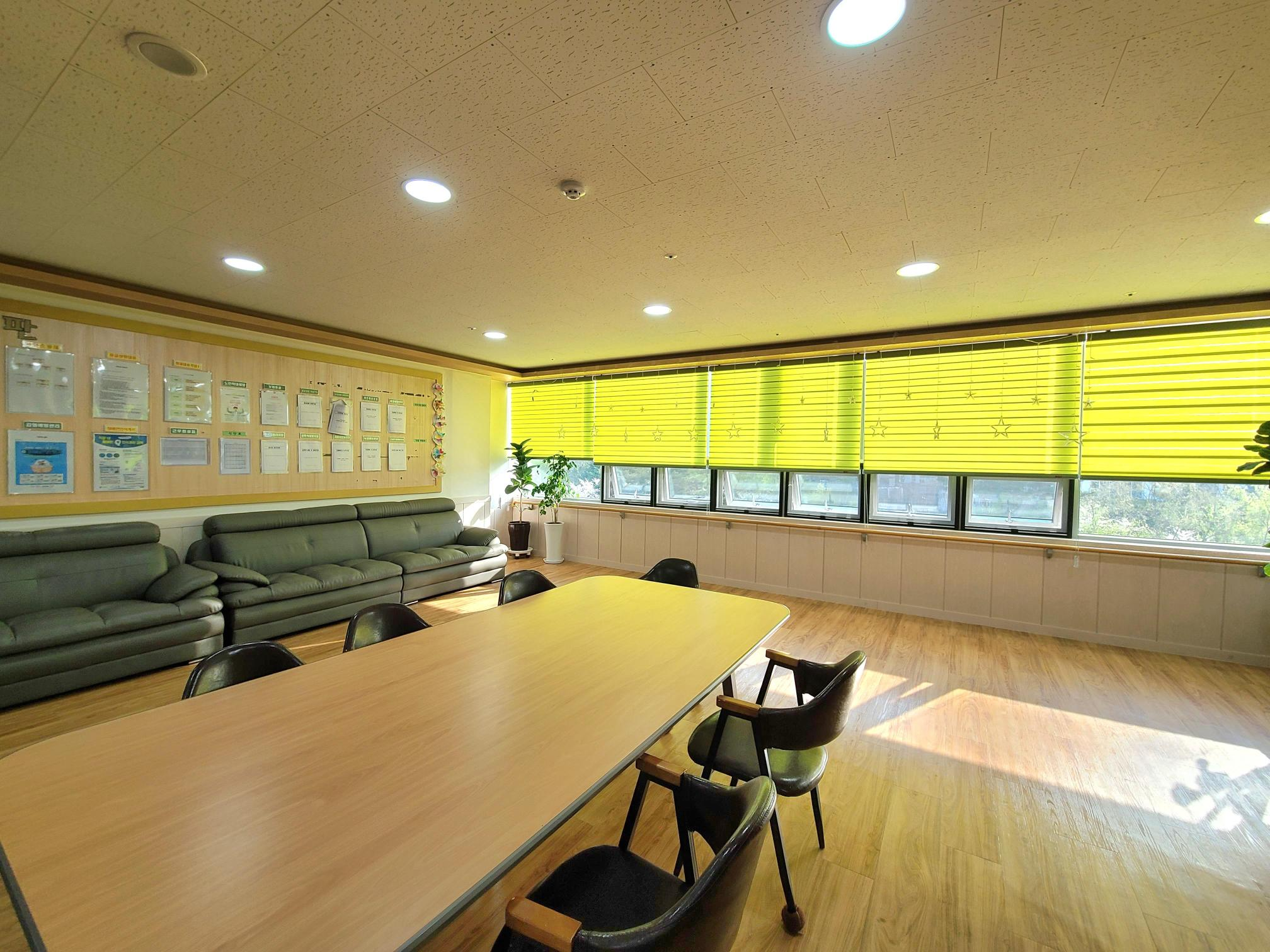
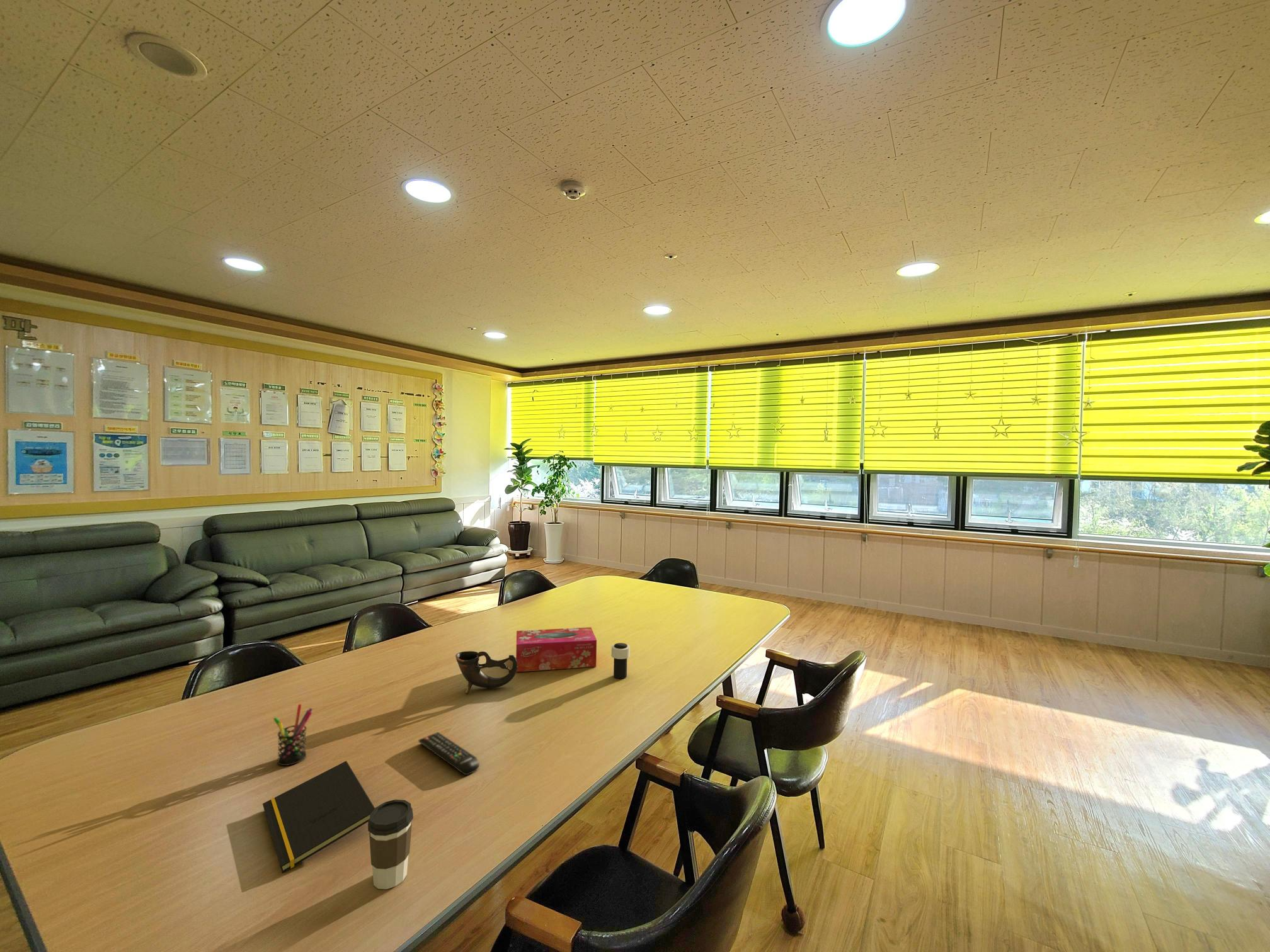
+ tissue box [515,626,597,672]
+ cup [610,642,631,679]
+ remote control [418,732,480,776]
+ coffee cup [367,799,414,890]
+ pen holder [273,703,313,766]
+ notepad [262,761,375,873]
+ cup [455,650,518,694]
